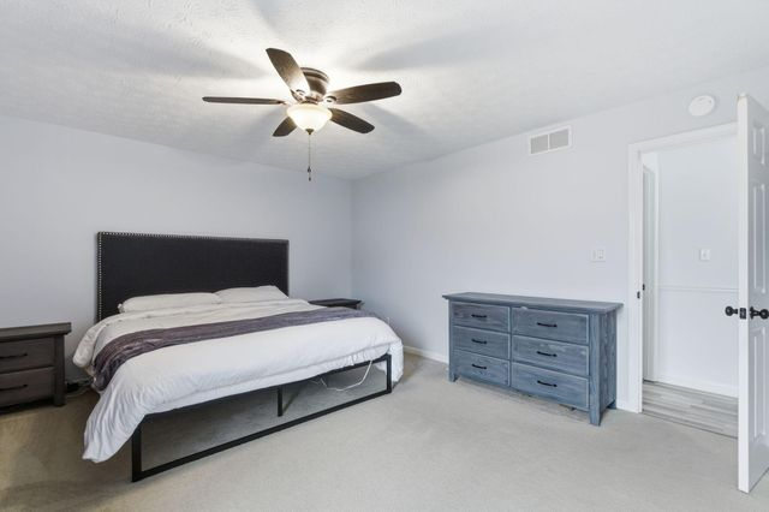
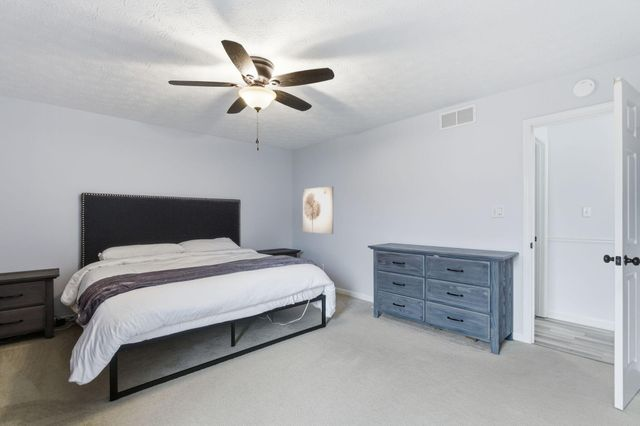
+ wall art [302,185,334,235]
